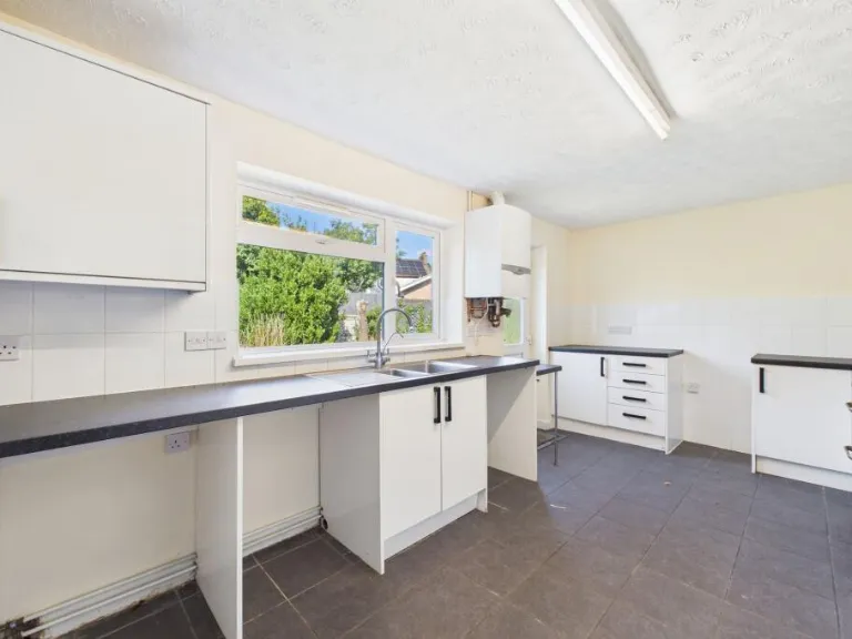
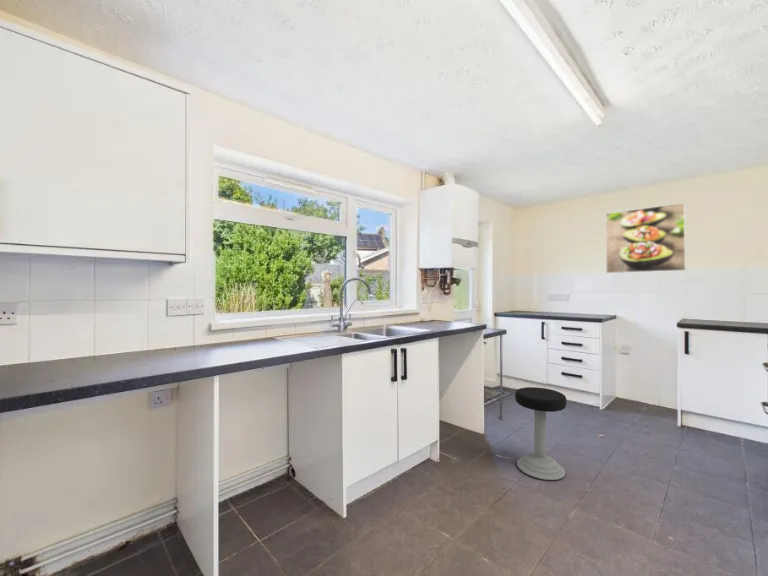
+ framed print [605,202,687,274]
+ stool [514,386,567,481]
